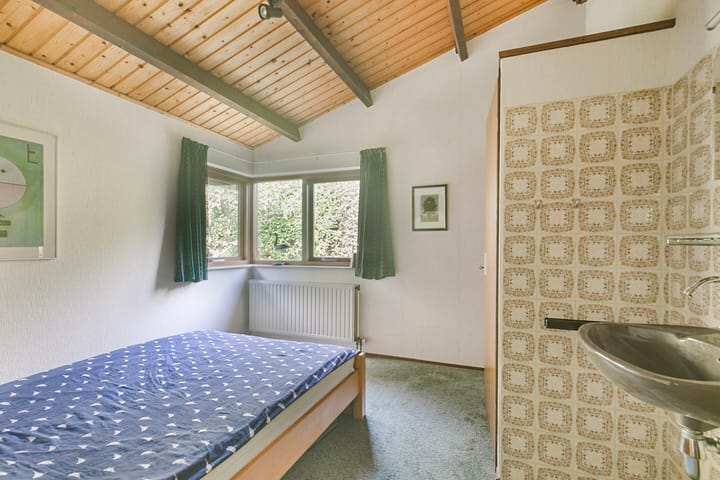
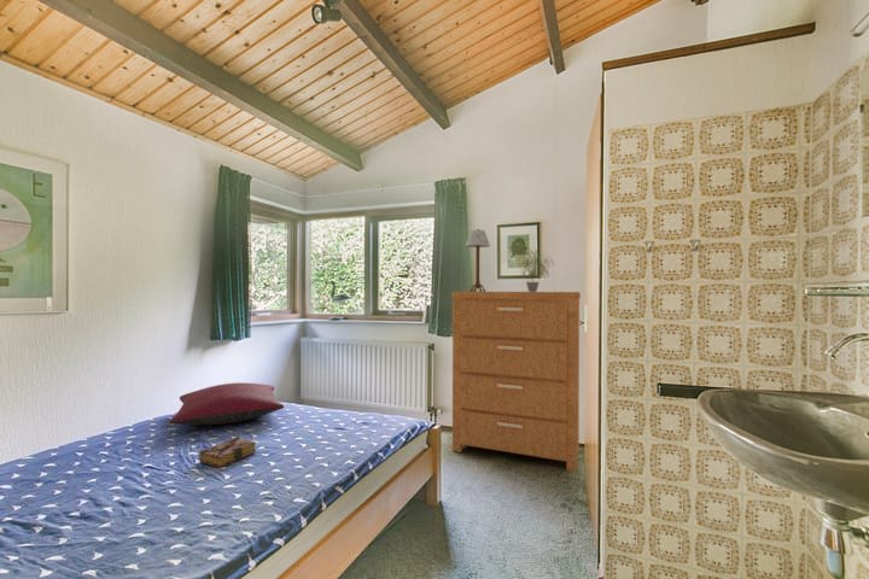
+ dresser [451,291,582,473]
+ table lamp [465,228,491,292]
+ book [198,437,257,469]
+ pillow [169,381,285,426]
+ potted plant [517,248,556,292]
